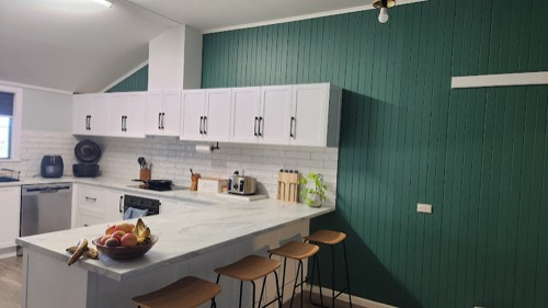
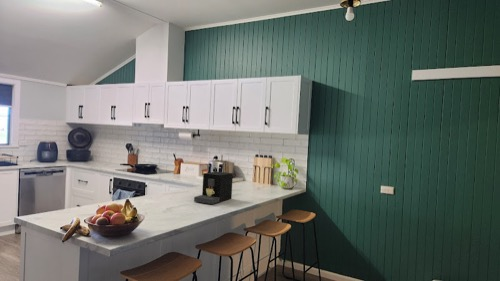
+ coffee maker [193,171,234,205]
